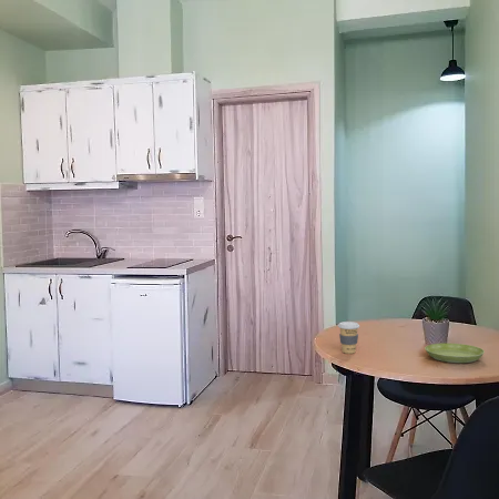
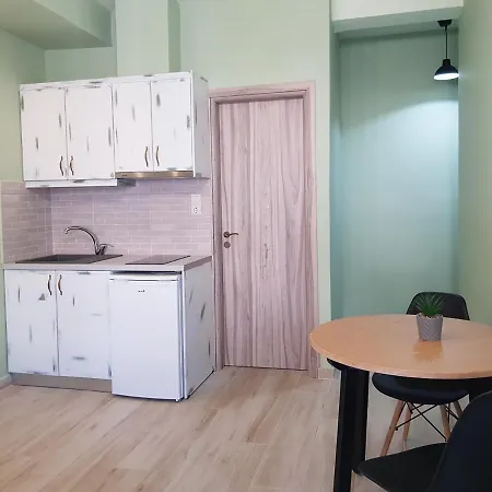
- saucer [424,343,486,364]
- coffee cup [337,320,360,355]
